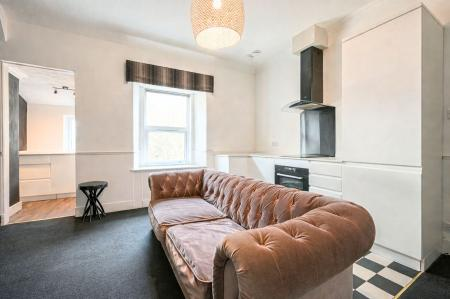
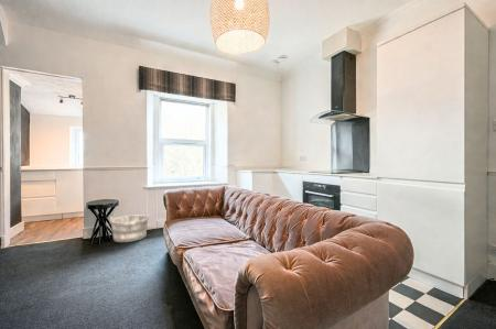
+ bucket [109,213,150,243]
